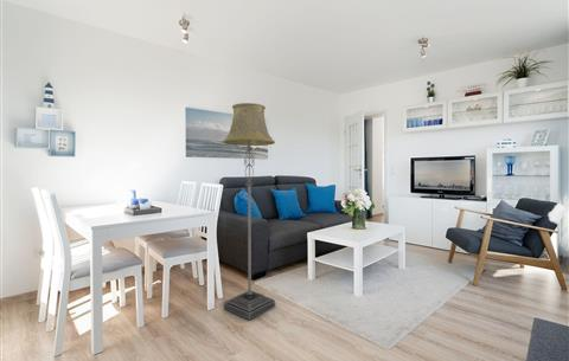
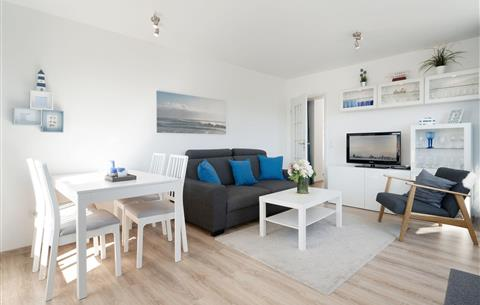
- floor lamp [222,102,276,321]
